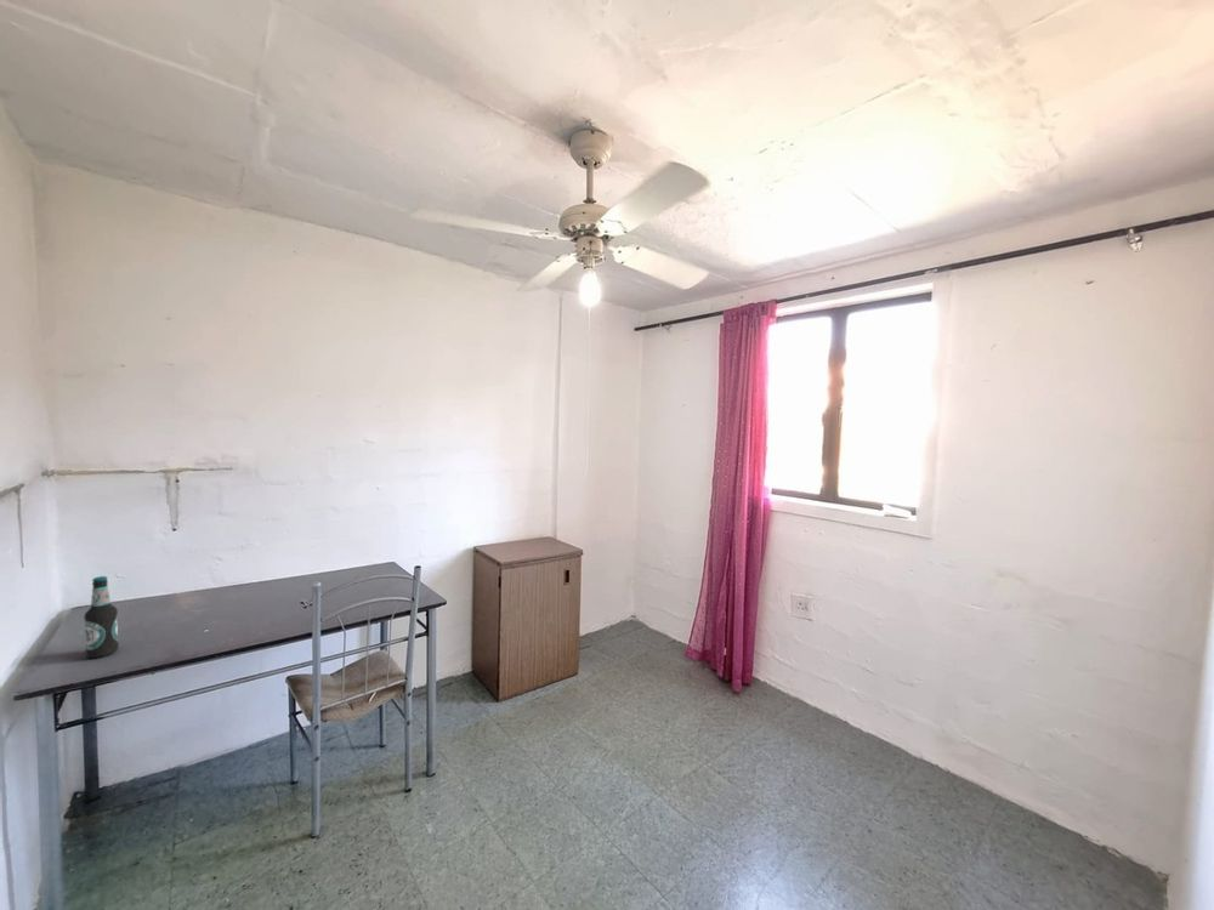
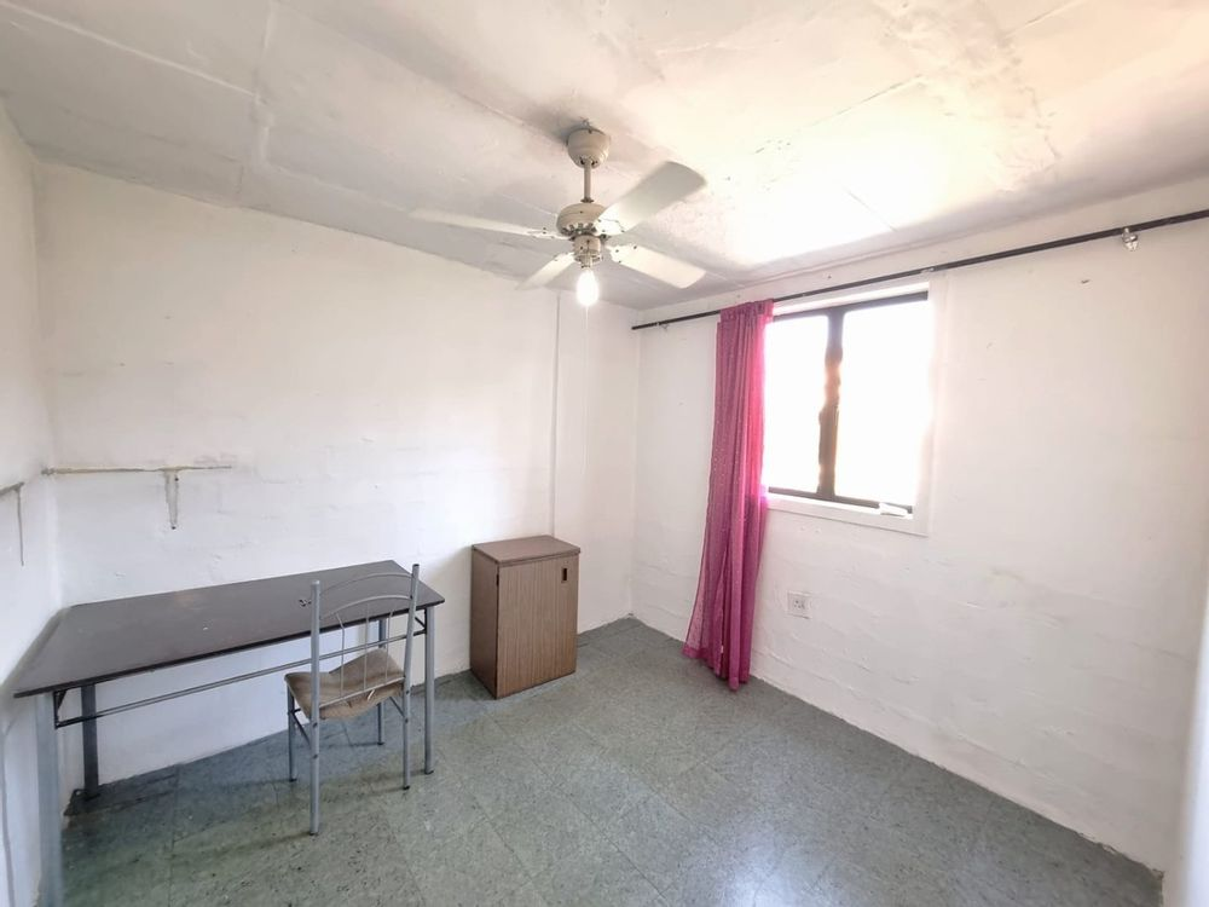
- bottle [84,575,120,659]
